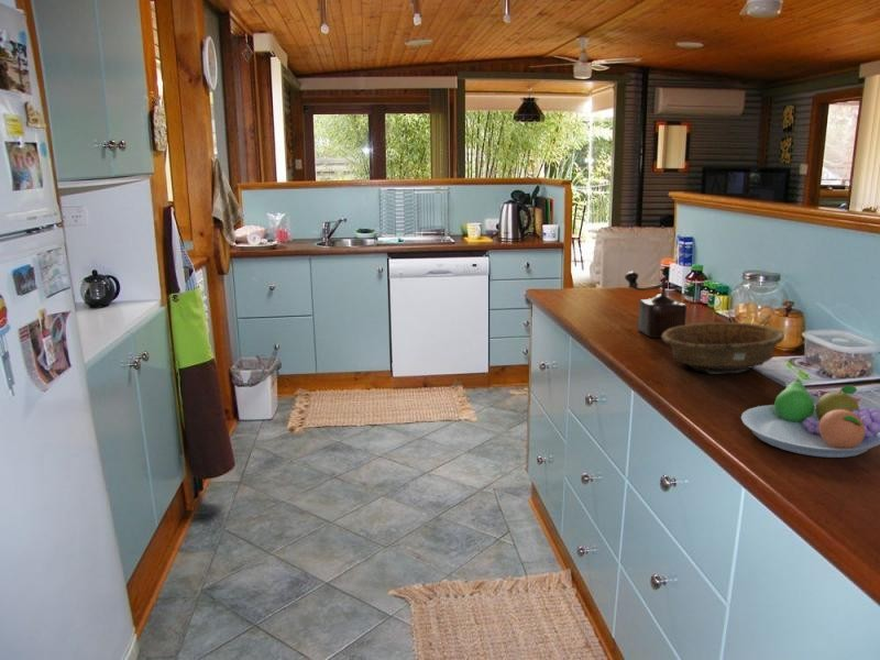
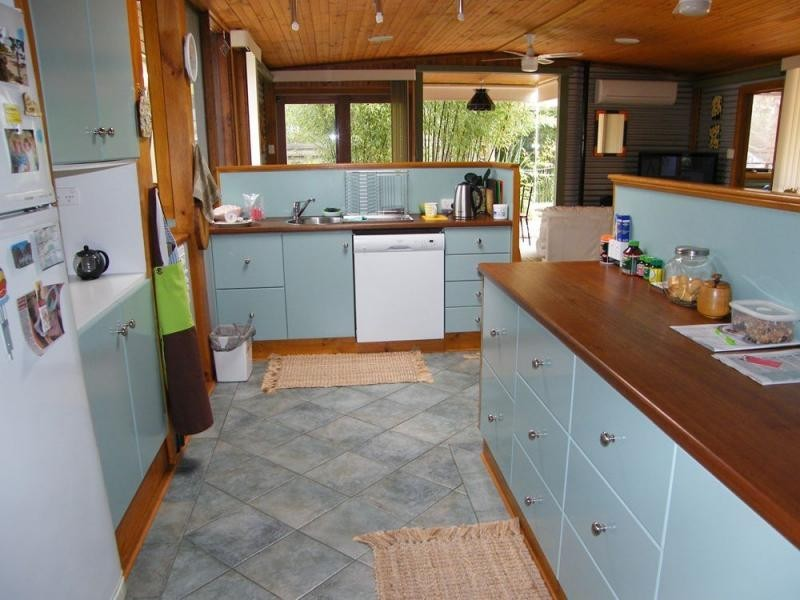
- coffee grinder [624,271,688,339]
- decorative bowl [661,321,785,375]
- fruit bowl [740,378,880,459]
